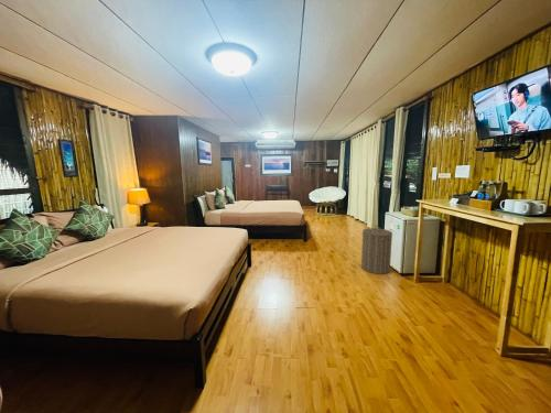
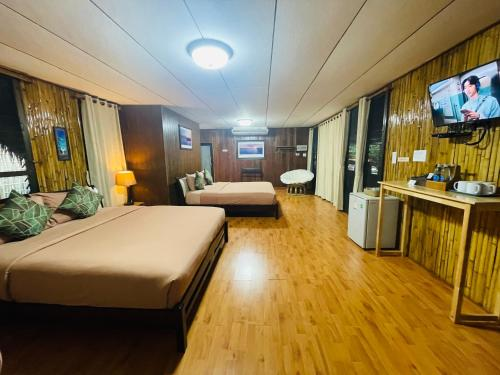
- laundry hamper [360,225,393,275]
